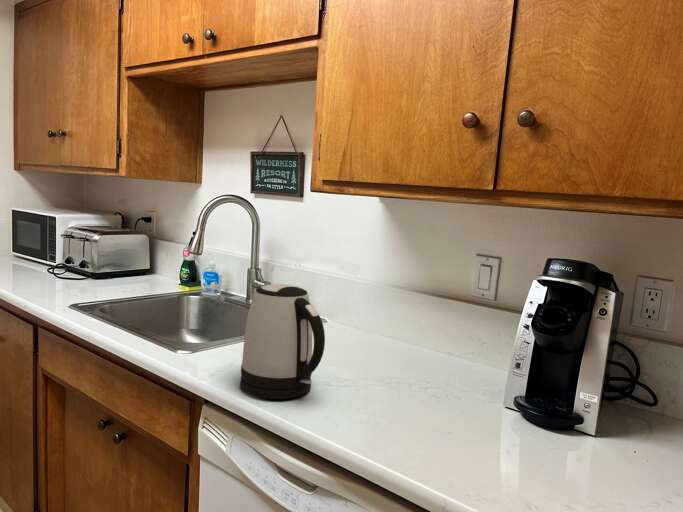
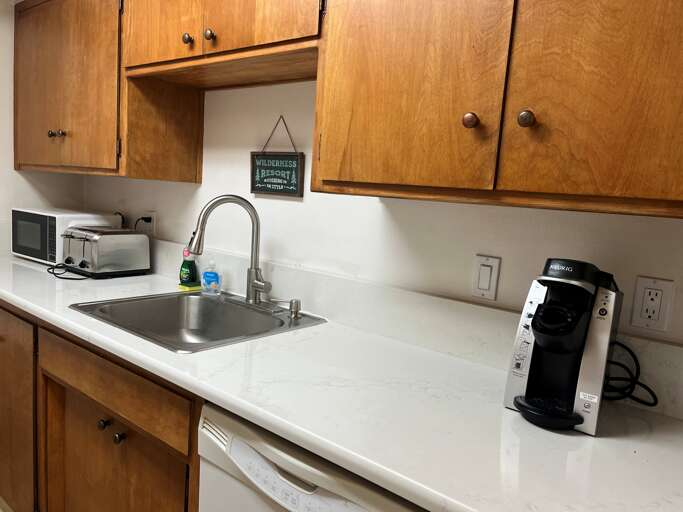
- kettle [239,283,326,400]
